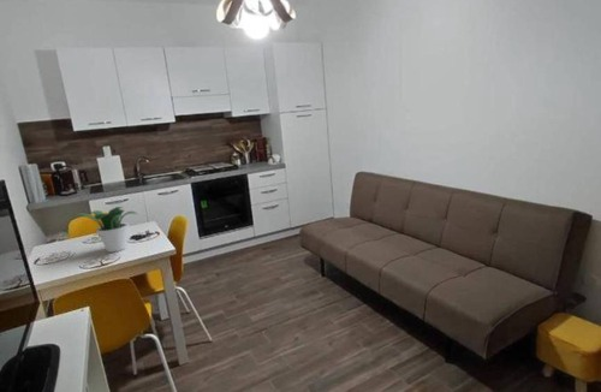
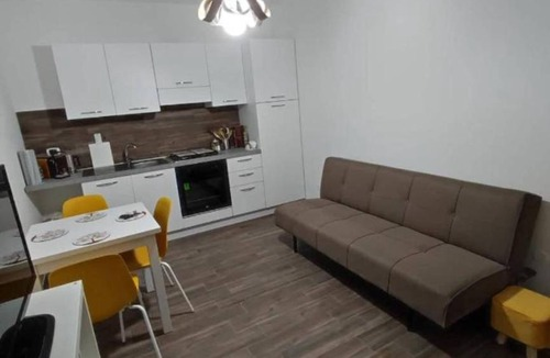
- potted plant [71,206,138,254]
